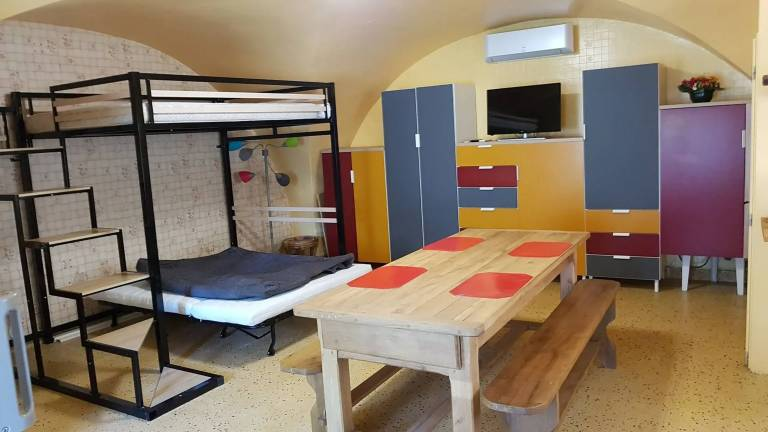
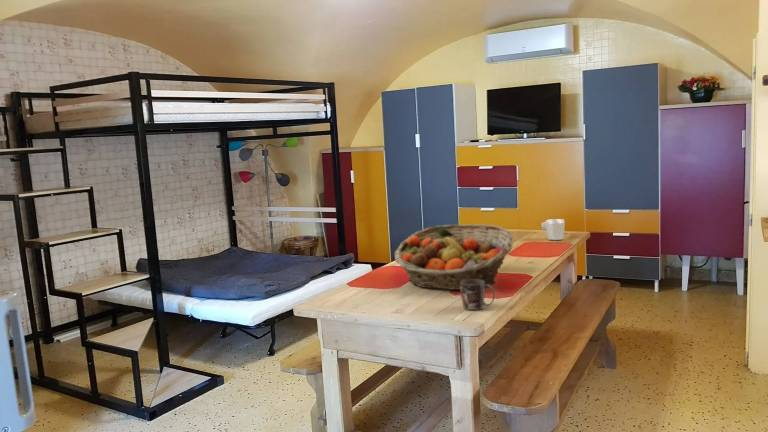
+ fruit basket [393,223,514,291]
+ mug [541,218,566,241]
+ mug [460,279,496,311]
